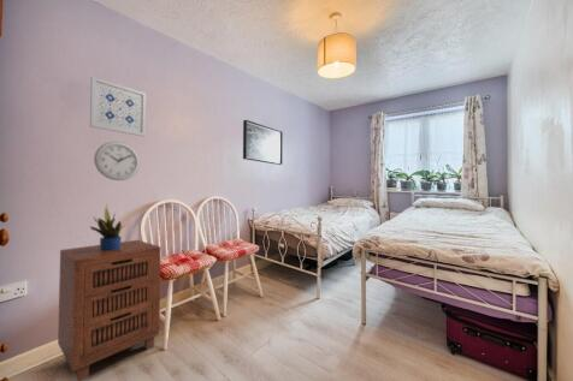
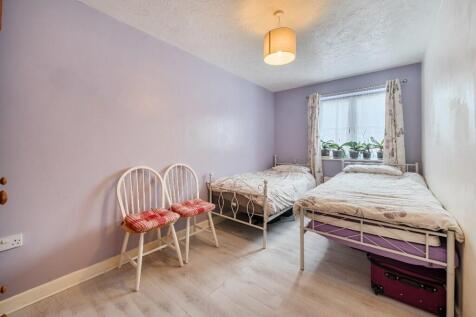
- cabinet [57,239,161,381]
- wall art [242,119,284,166]
- wall clock [93,141,141,181]
- potted plant [89,203,125,251]
- wall art [89,76,147,138]
